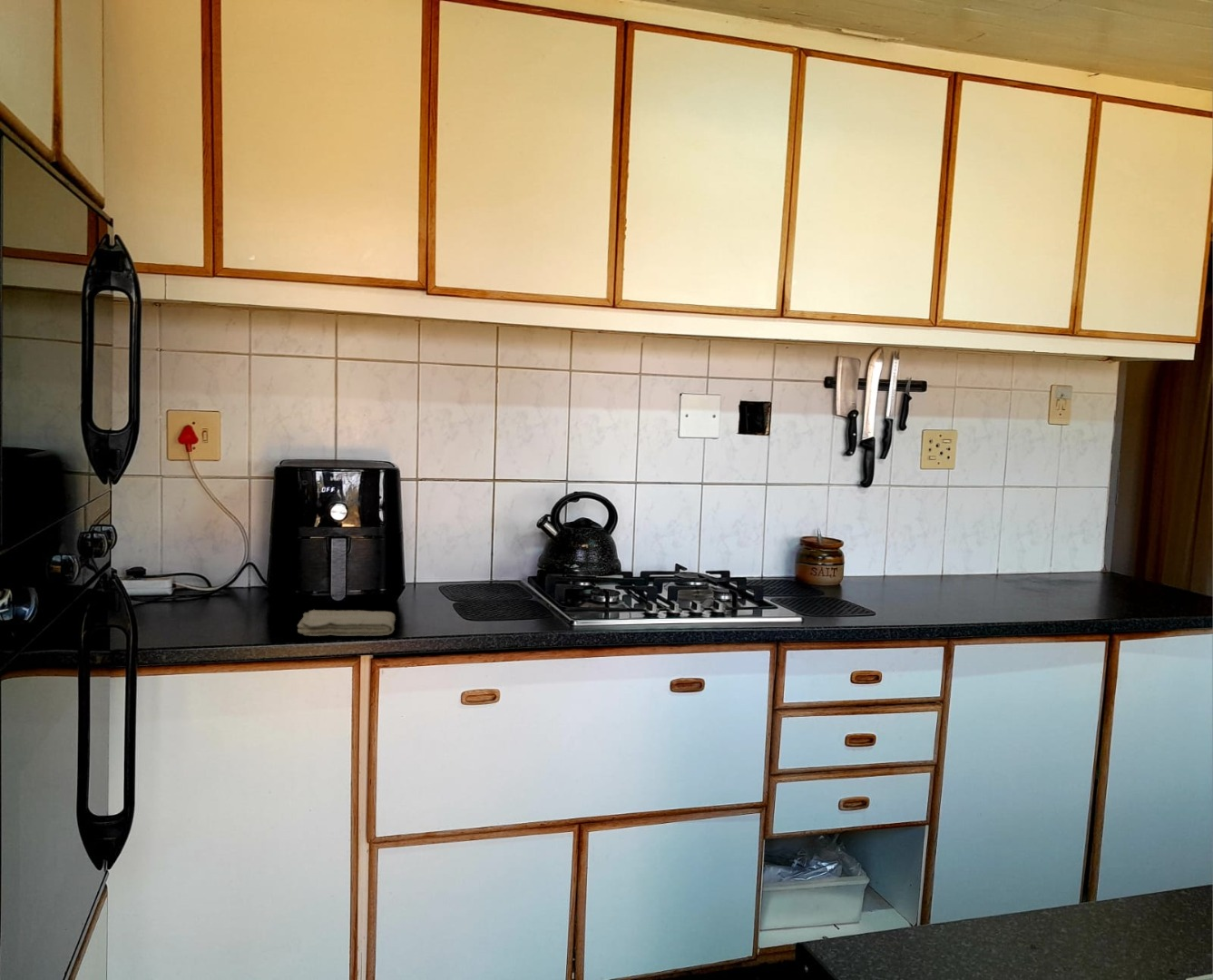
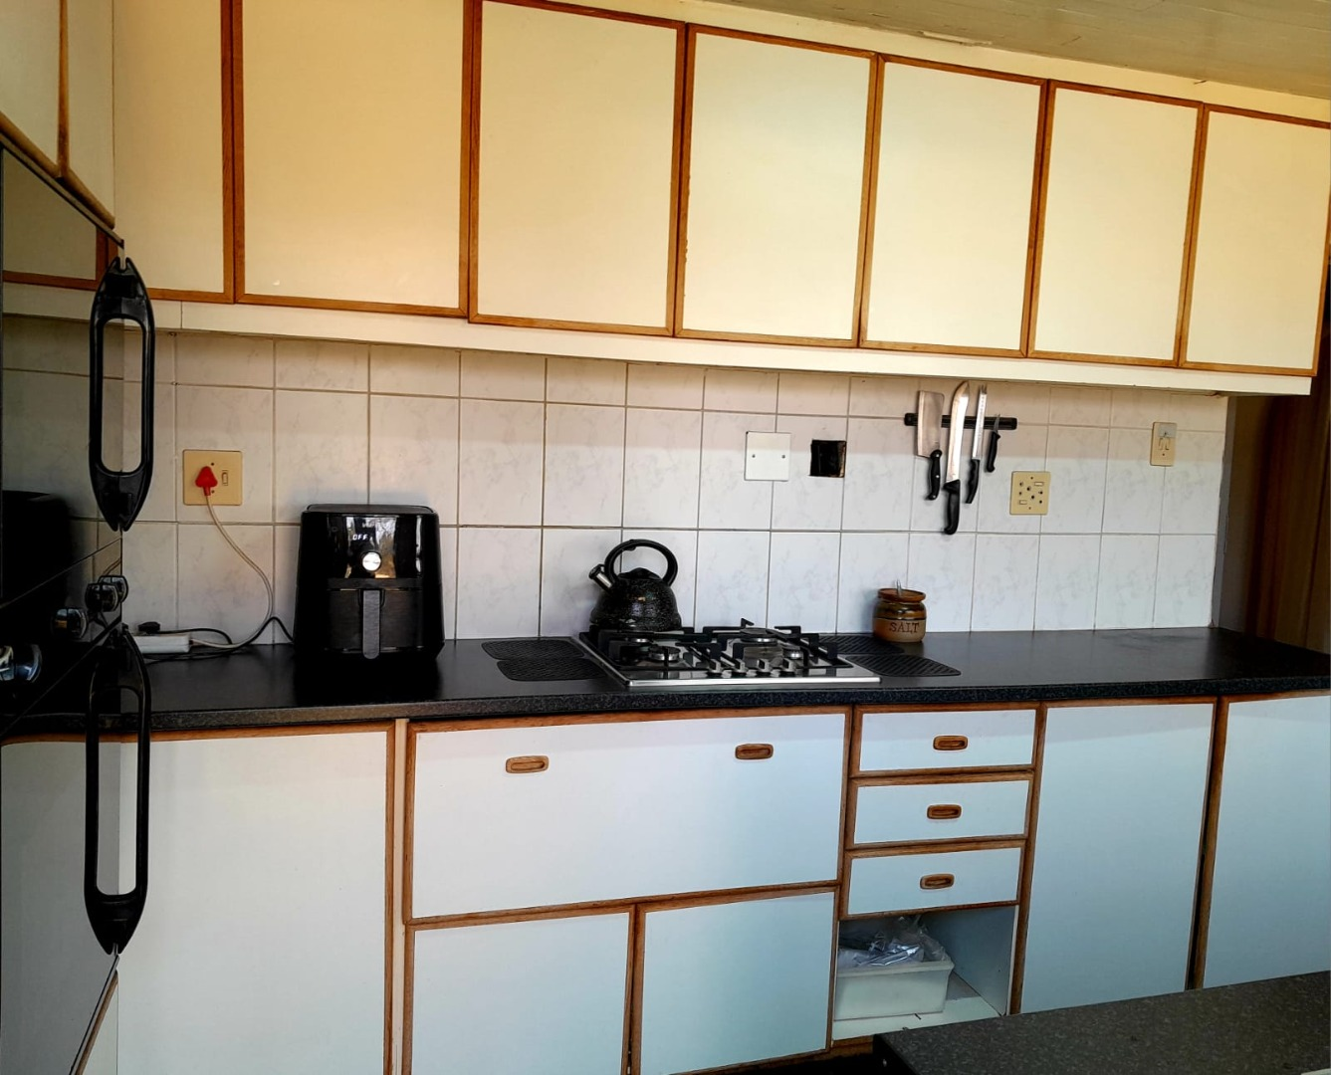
- washcloth [297,609,396,637]
